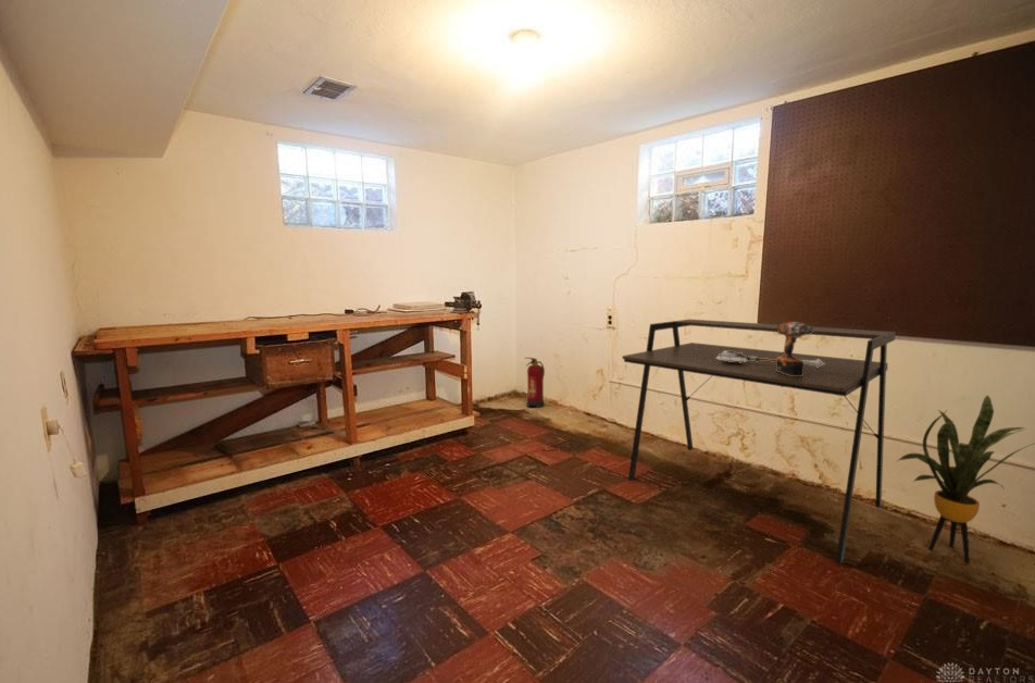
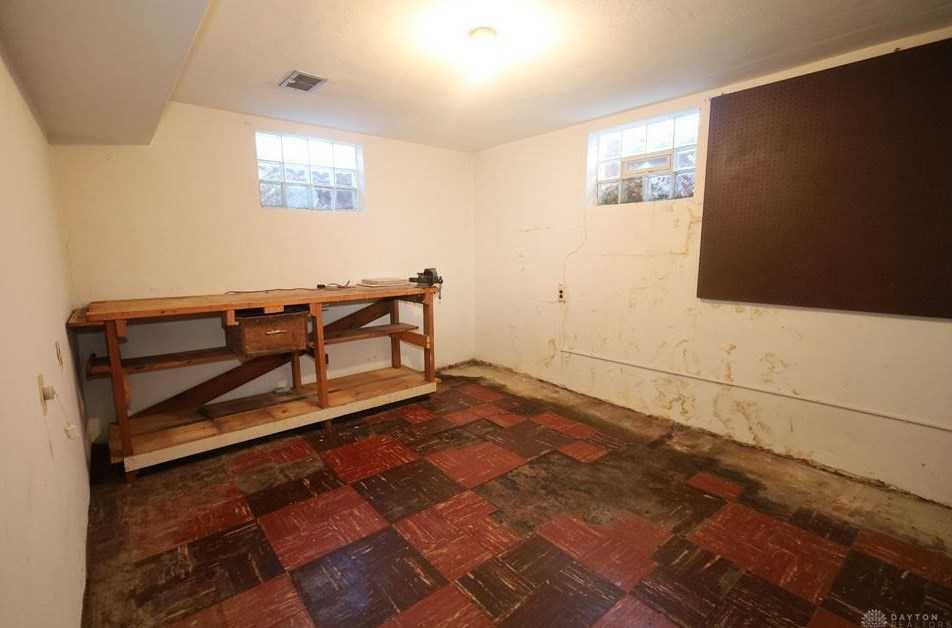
- tool [716,350,825,368]
- fire extinguisher [524,357,546,409]
- desk [621,319,897,564]
- power drill [776,320,814,376]
- house plant [897,394,1034,563]
